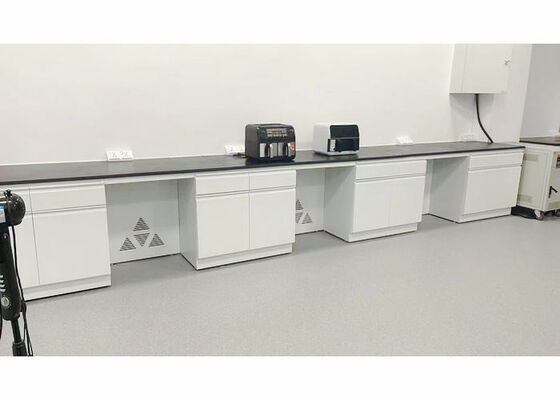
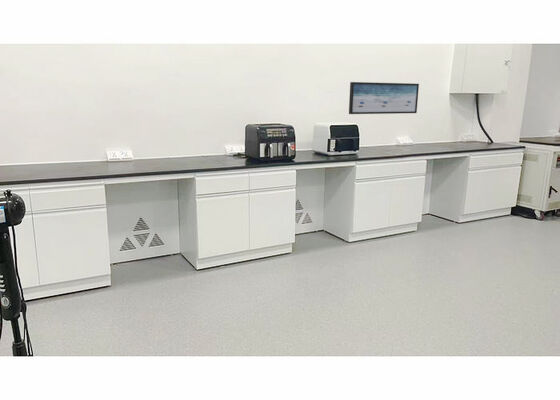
+ wall art [348,81,420,115]
